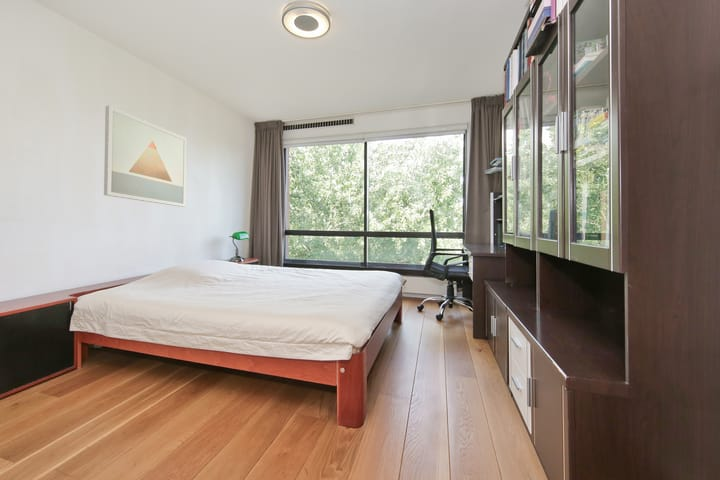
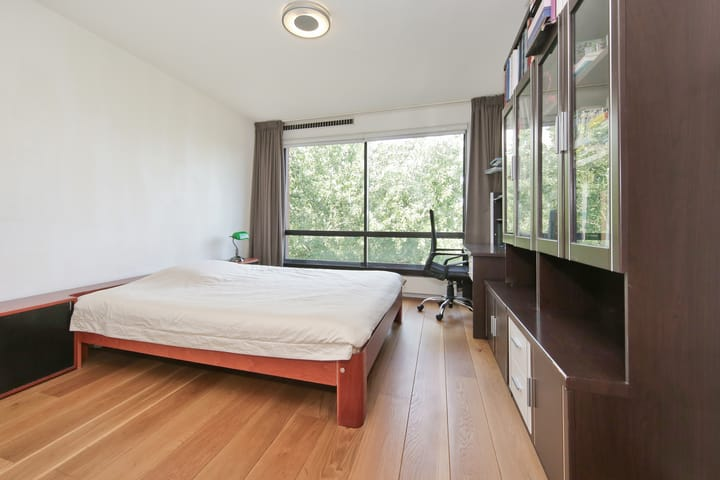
- wall art [103,105,188,208]
